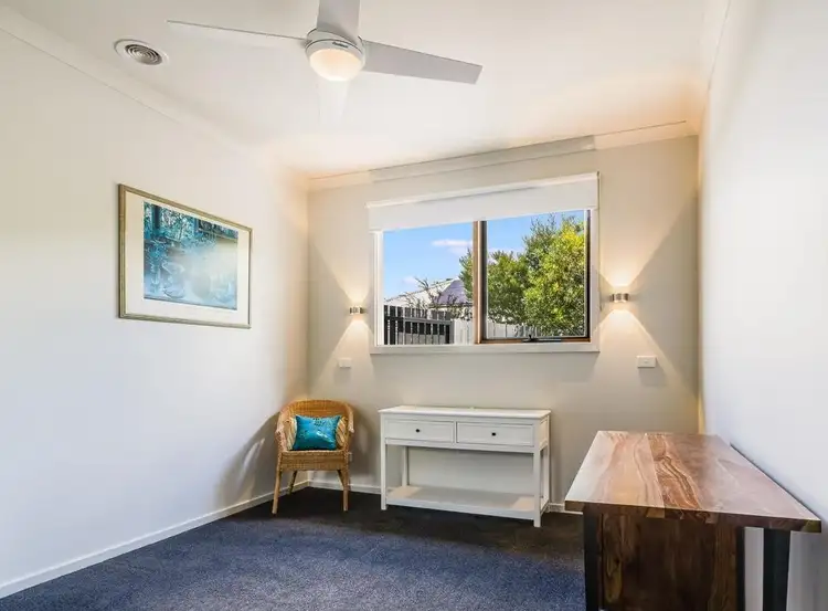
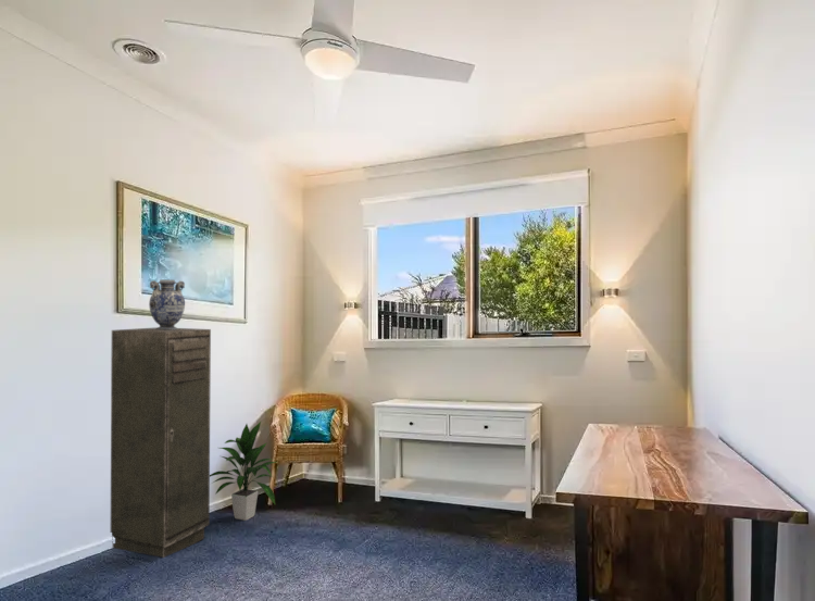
+ decorative vase [148,279,186,330]
+ storage cabinet [110,326,212,559]
+ indoor plant [210,421,277,522]
